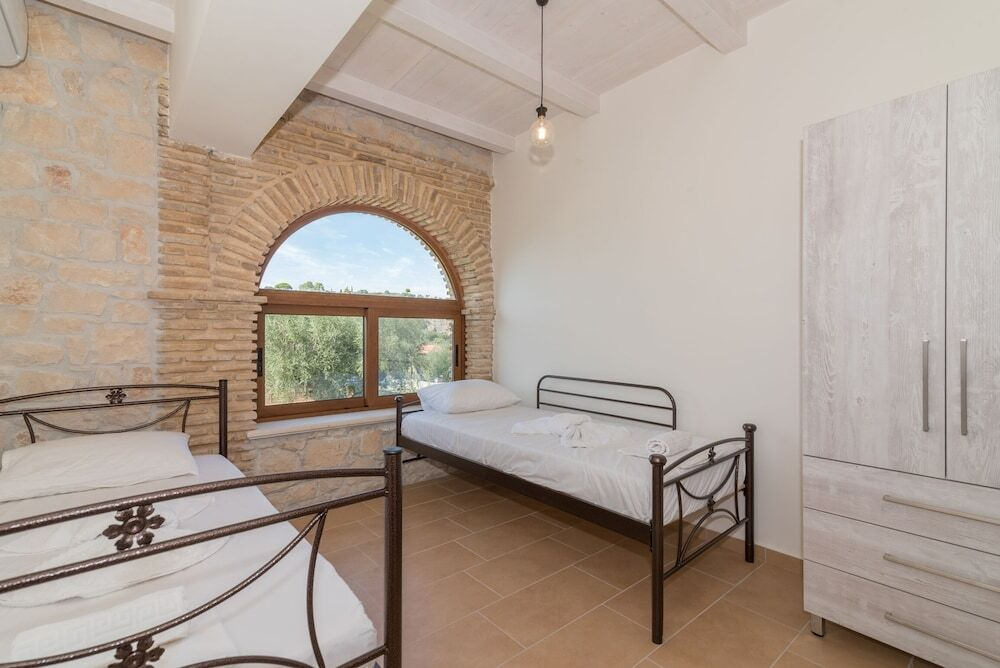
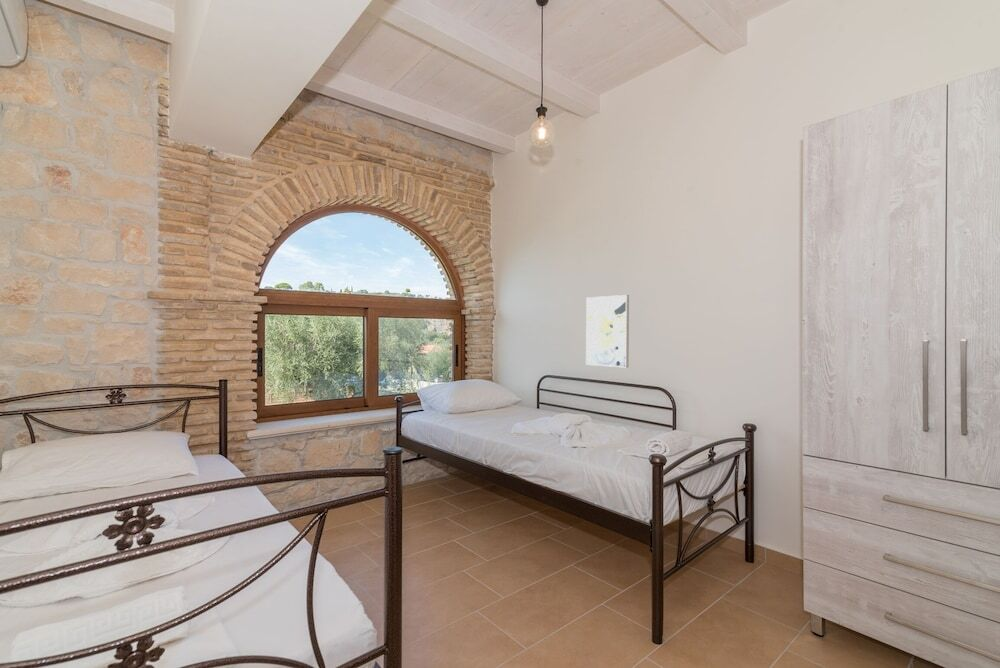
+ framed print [585,294,630,368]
